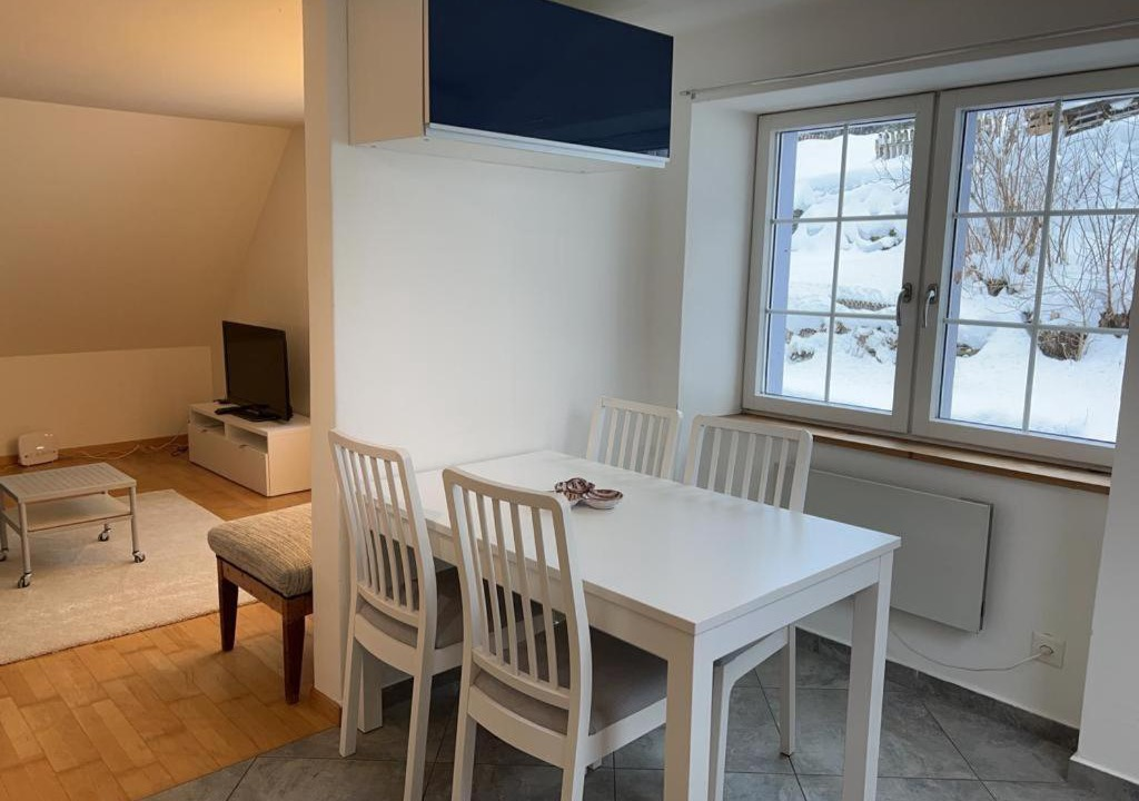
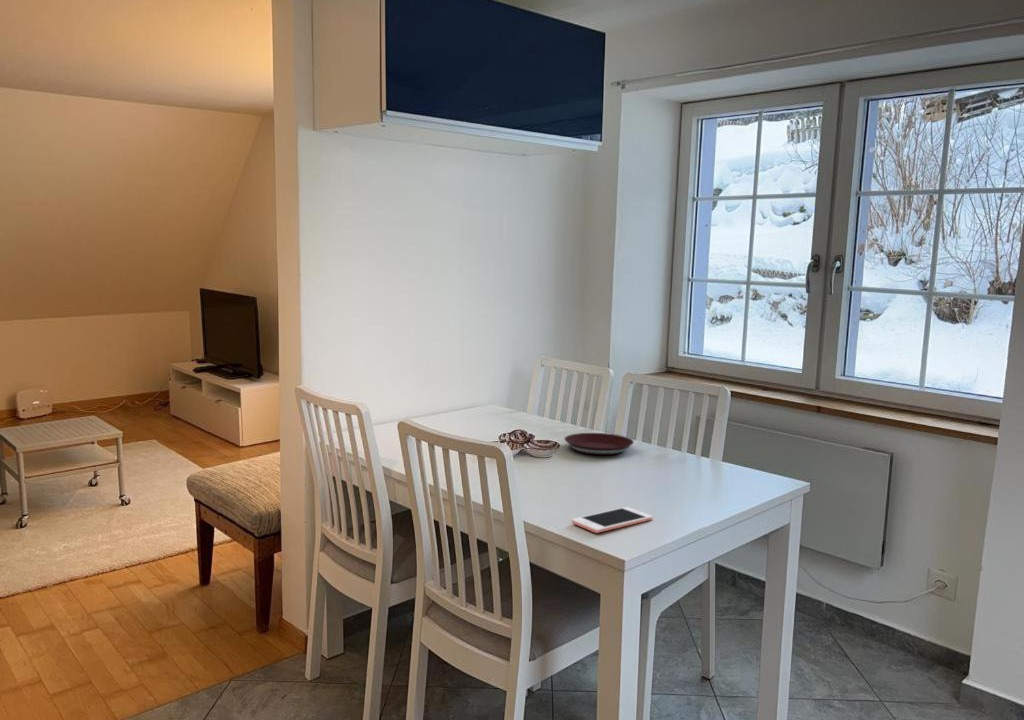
+ plate [563,432,635,456]
+ cell phone [571,506,653,534]
